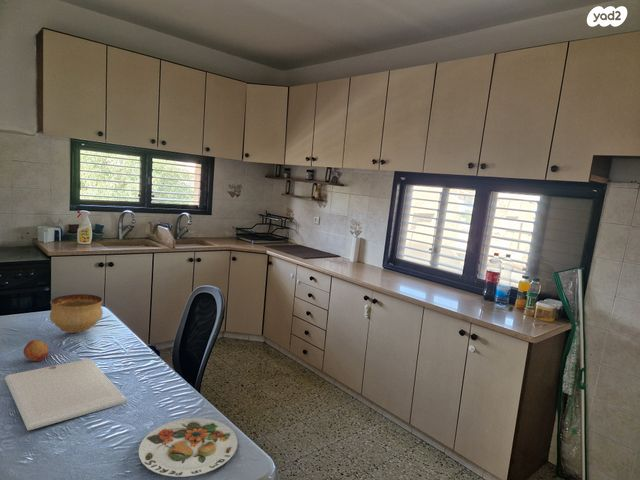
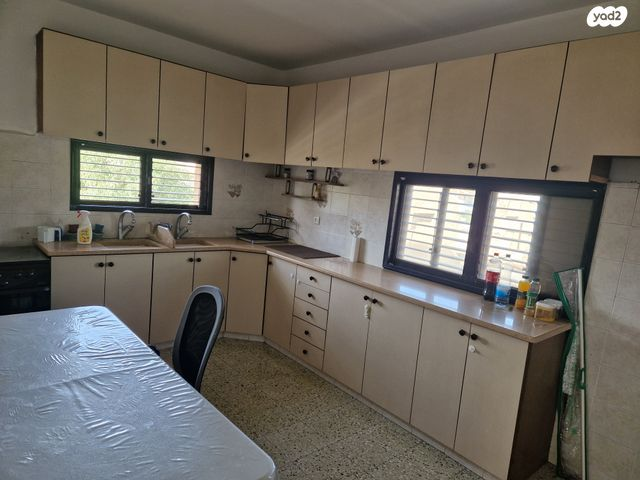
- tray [4,358,128,432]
- plate [138,417,239,478]
- fruit [22,339,50,362]
- bowl [49,293,104,334]
